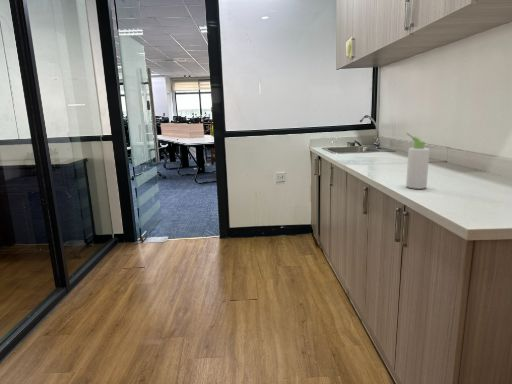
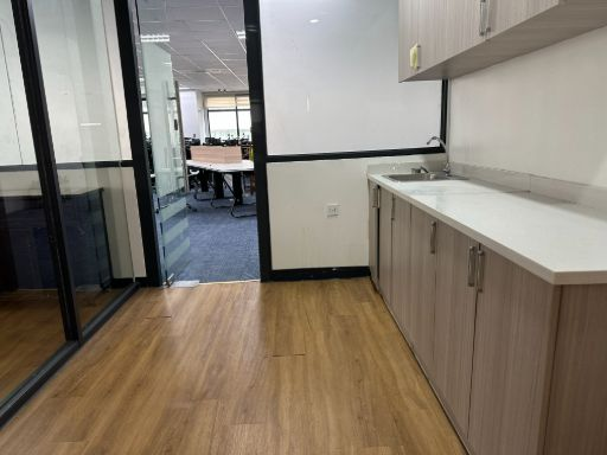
- bottle [405,132,431,190]
